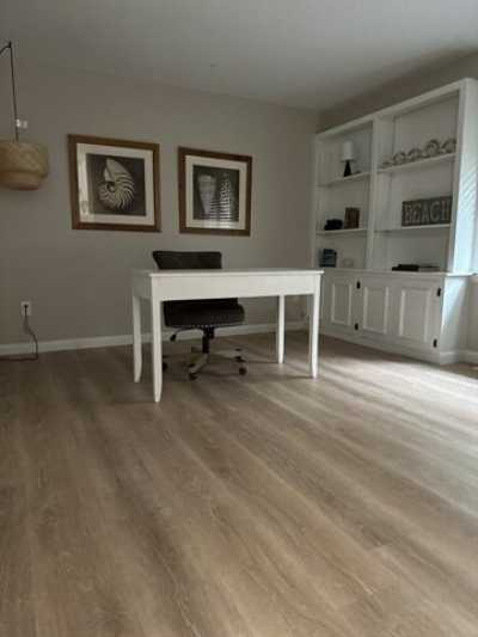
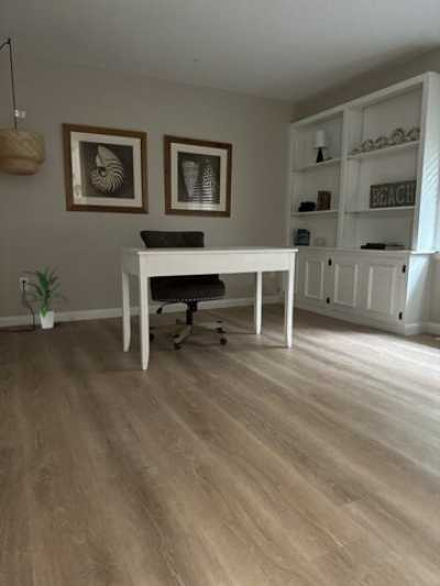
+ indoor plant [18,264,69,330]
